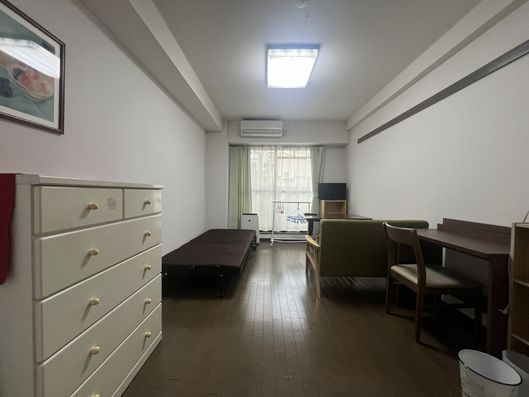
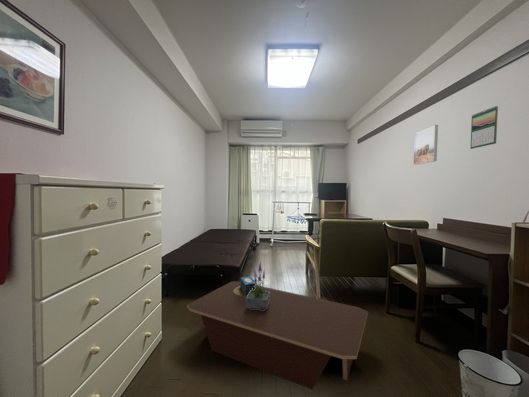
+ coffee table [186,280,369,390]
+ potted plant [246,259,270,311]
+ calendar [469,105,499,150]
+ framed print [412,124,439,166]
+ tissue box [233,275,255,296]
